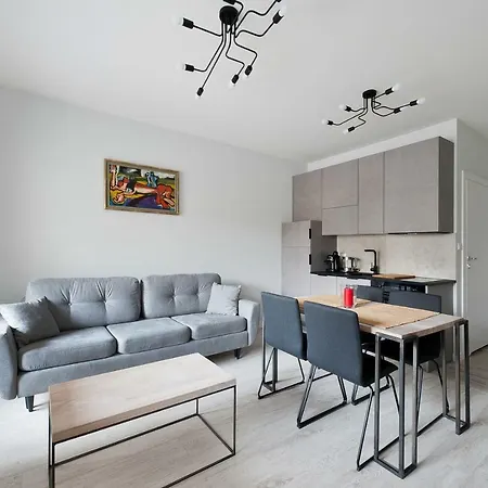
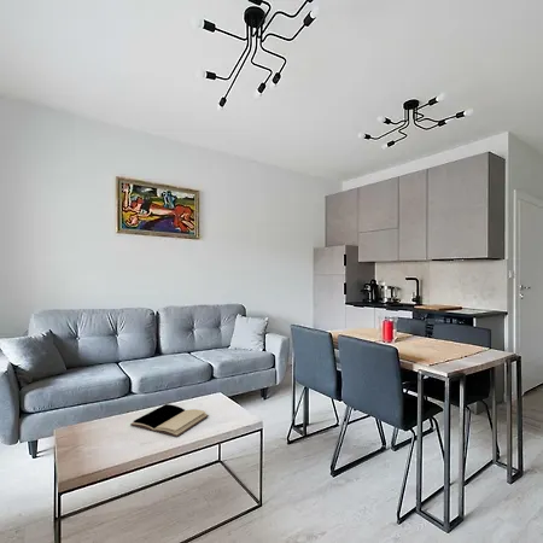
+ book [129,403,210,438]
